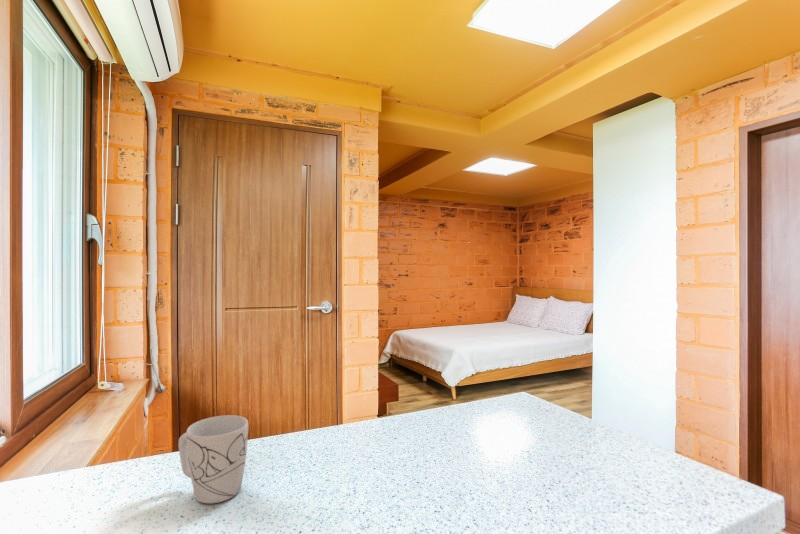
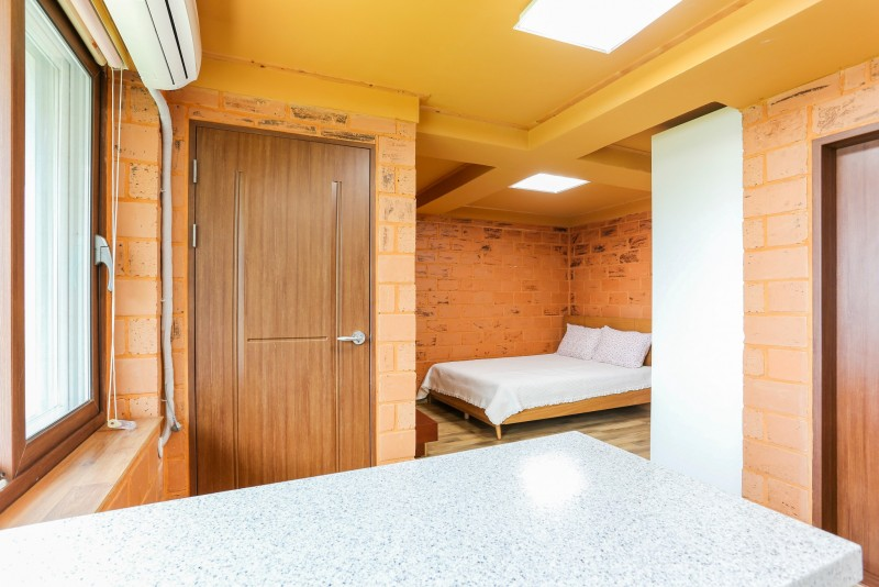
- mug [177,414,249,505]
